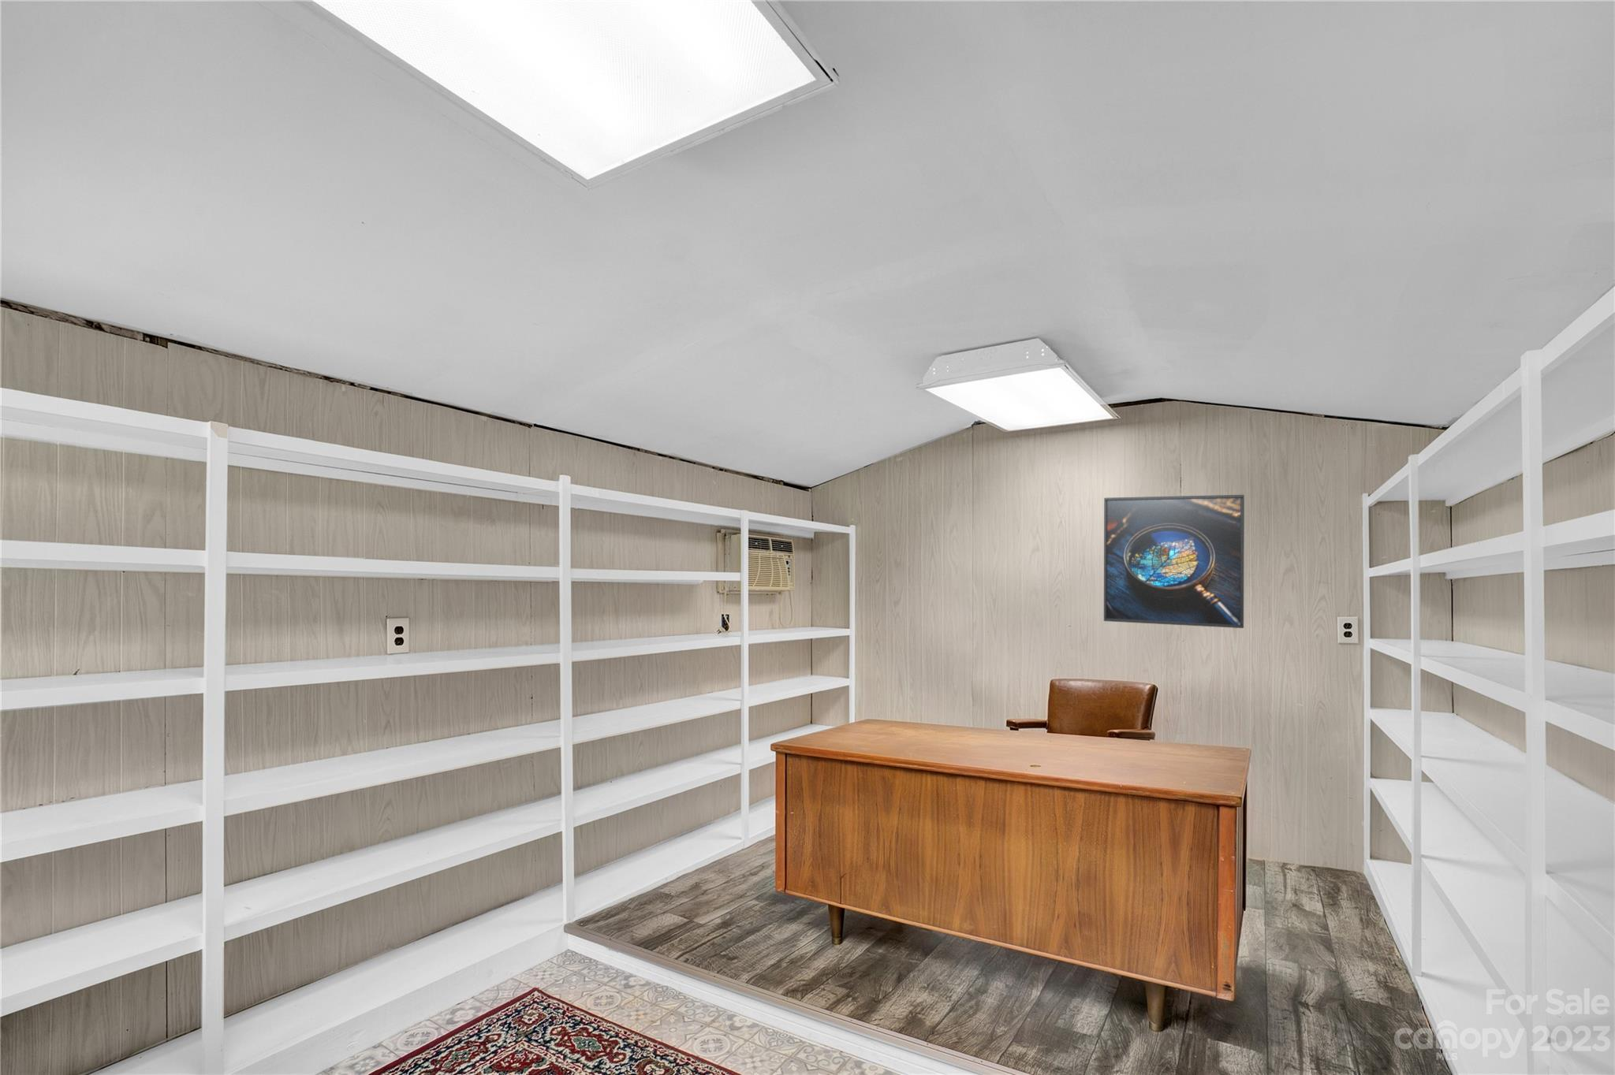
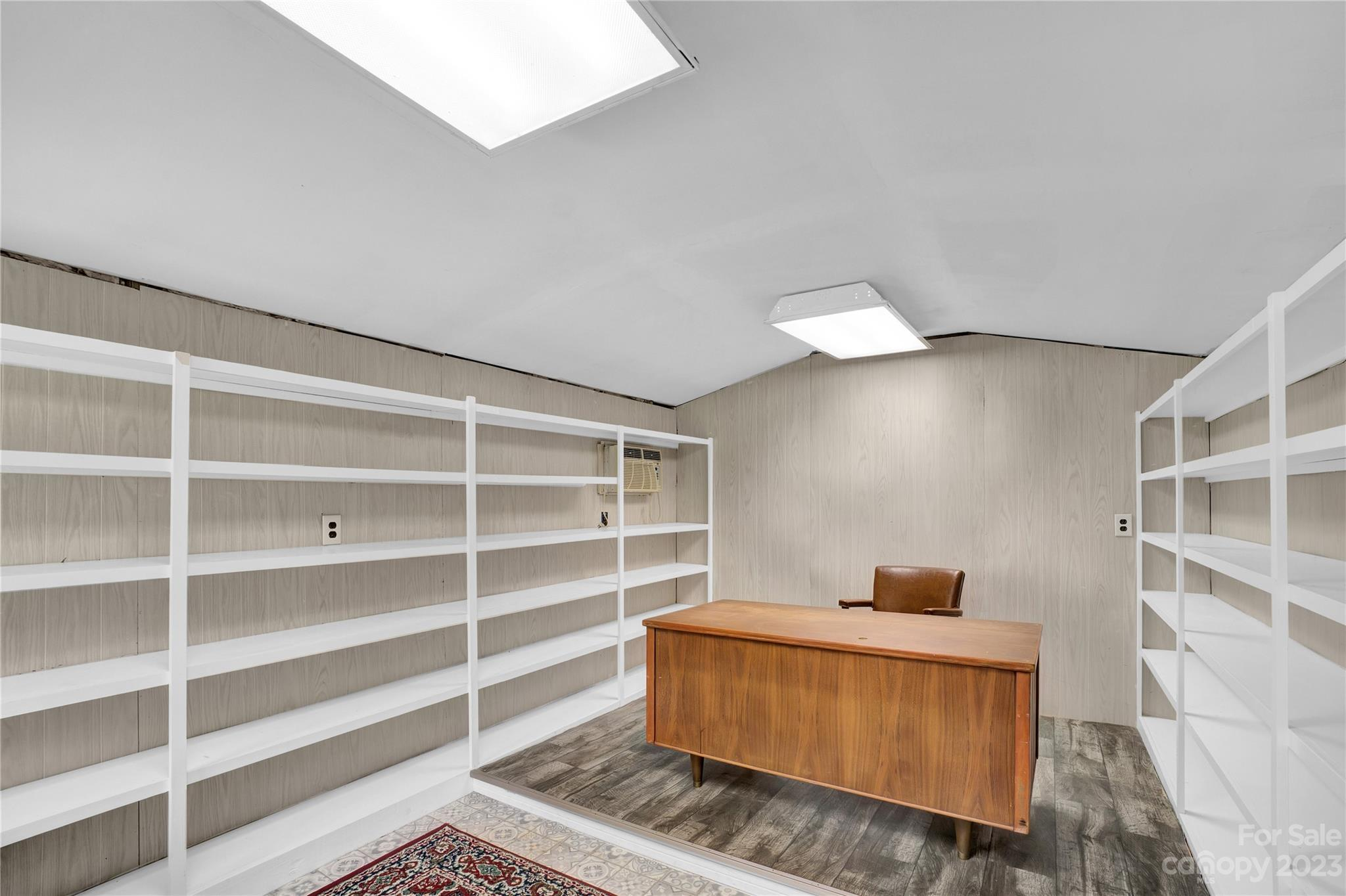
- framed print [1103,494,1245,629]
